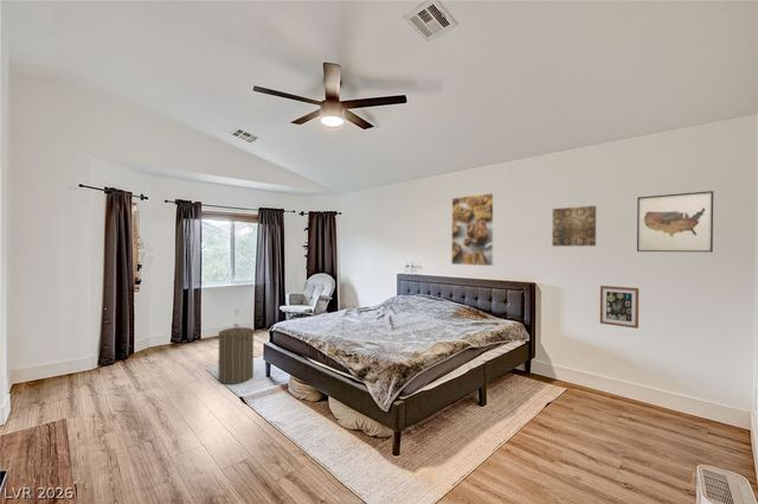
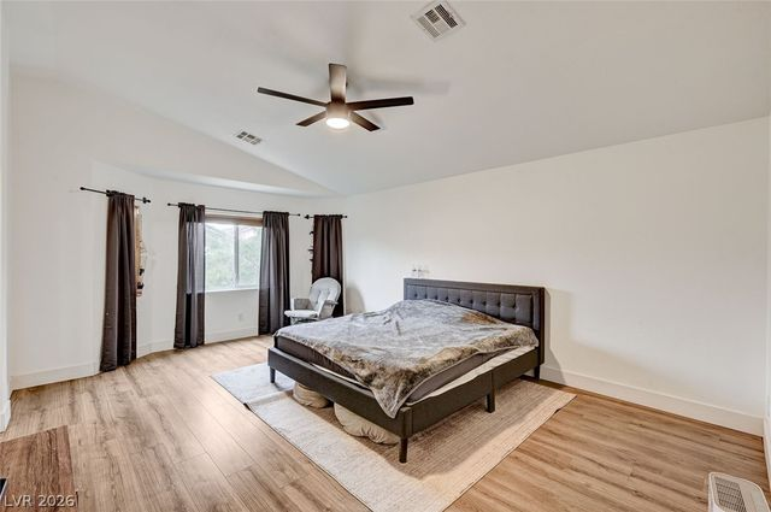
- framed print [450,192,495,267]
- wall art [551,205,597,248]
- laundry hamper [218,323,255,385]
- wall art [599,285,640,330]
- wall art [636,190,714,253]
